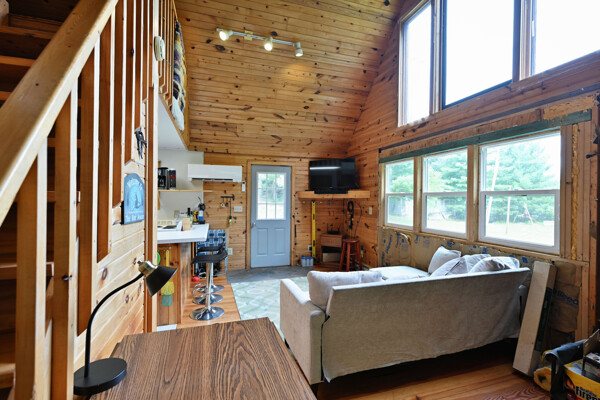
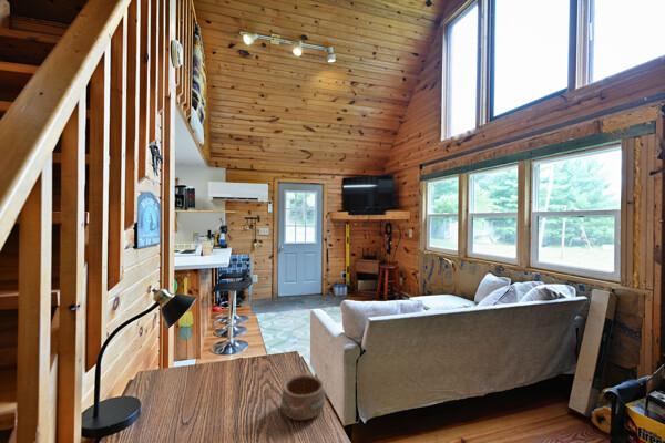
+ pottery [280,373,326,421]
